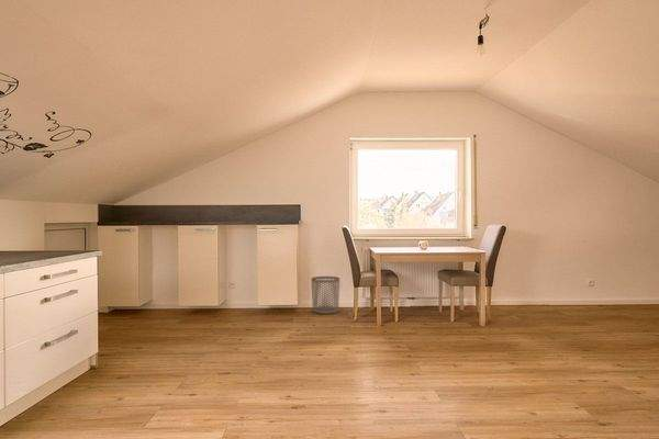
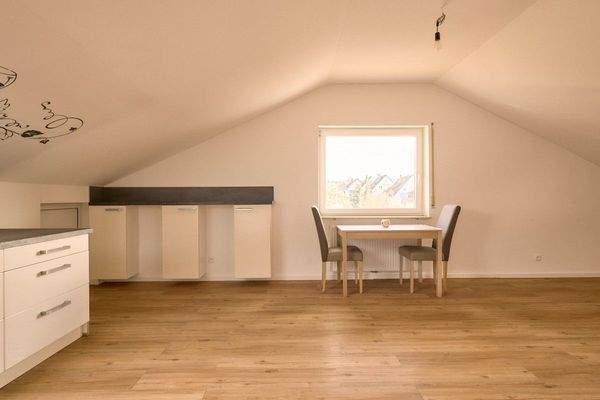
- waste bin [311,275,340,315]
